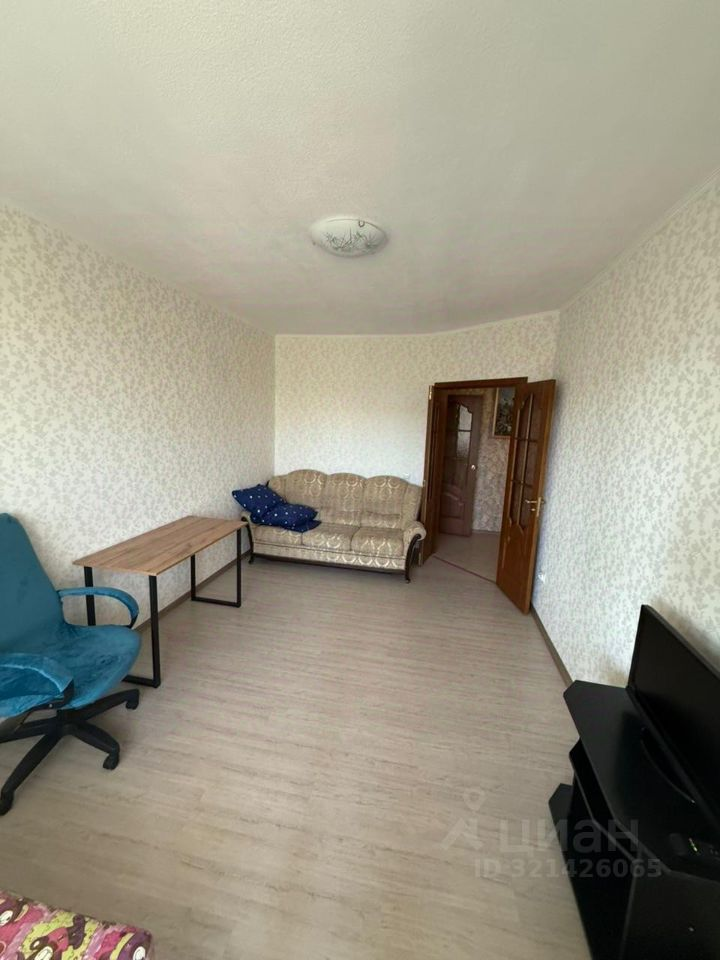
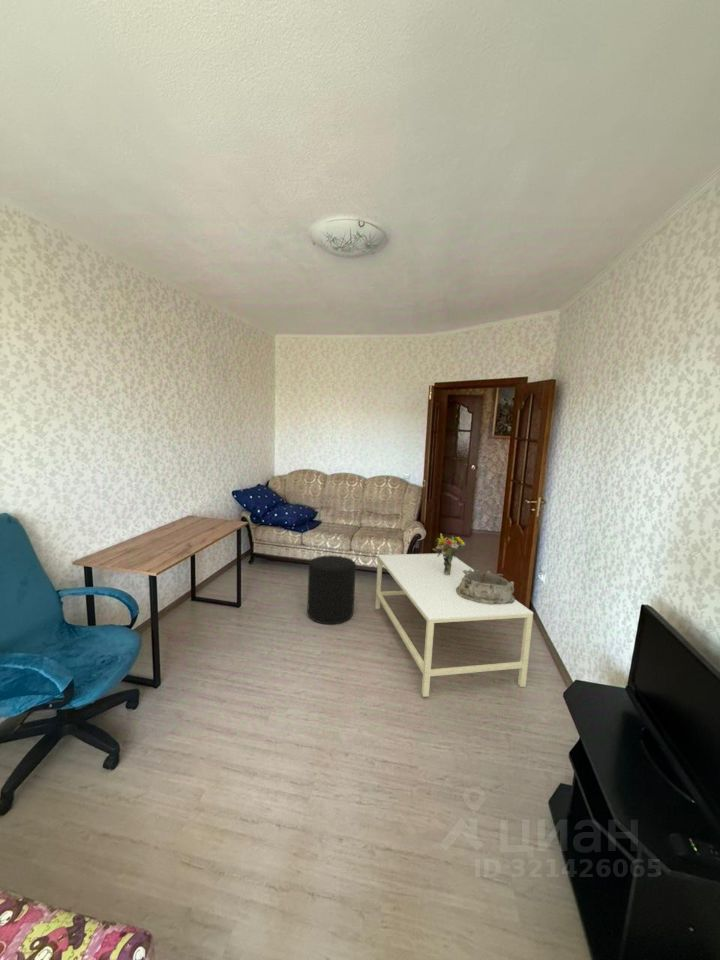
+ coffee table [374,553,534,698]
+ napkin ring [456,569,516,605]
+ stool [306,554,357,625]
+ bouquet [432,533,466,576]
